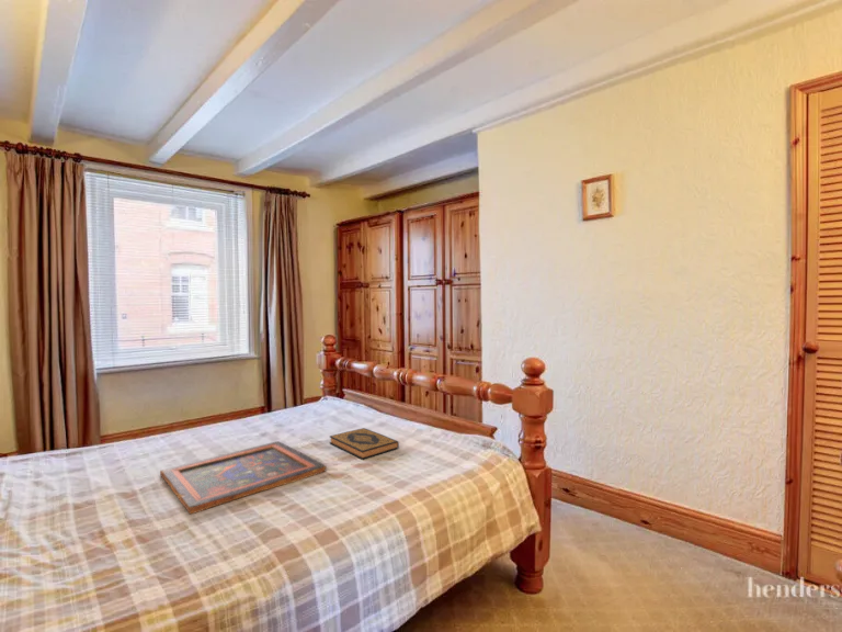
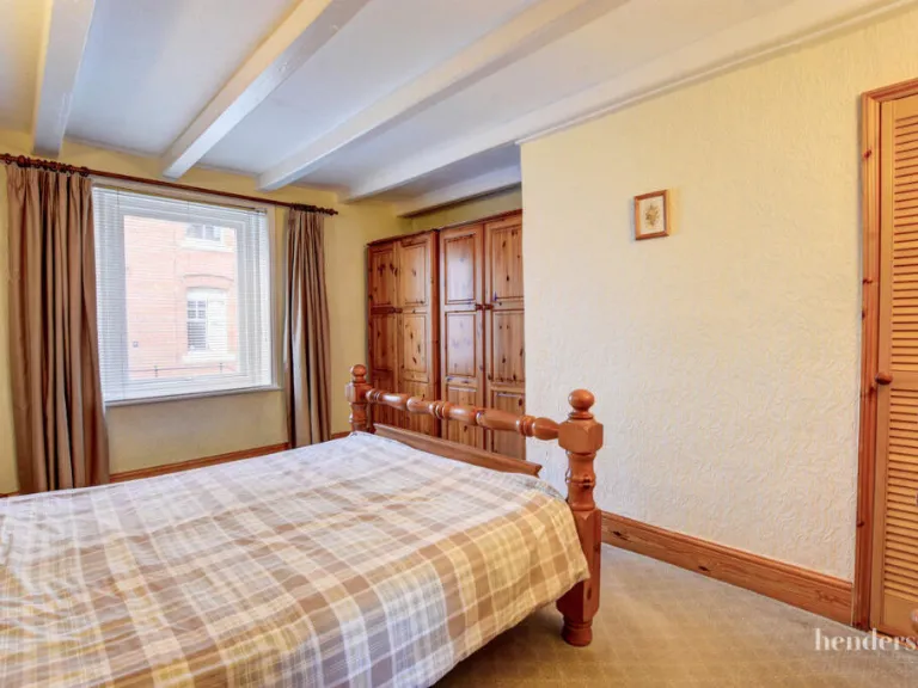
- hardback book [328,427,400,461]
- painted panel [159,440,328,516]
